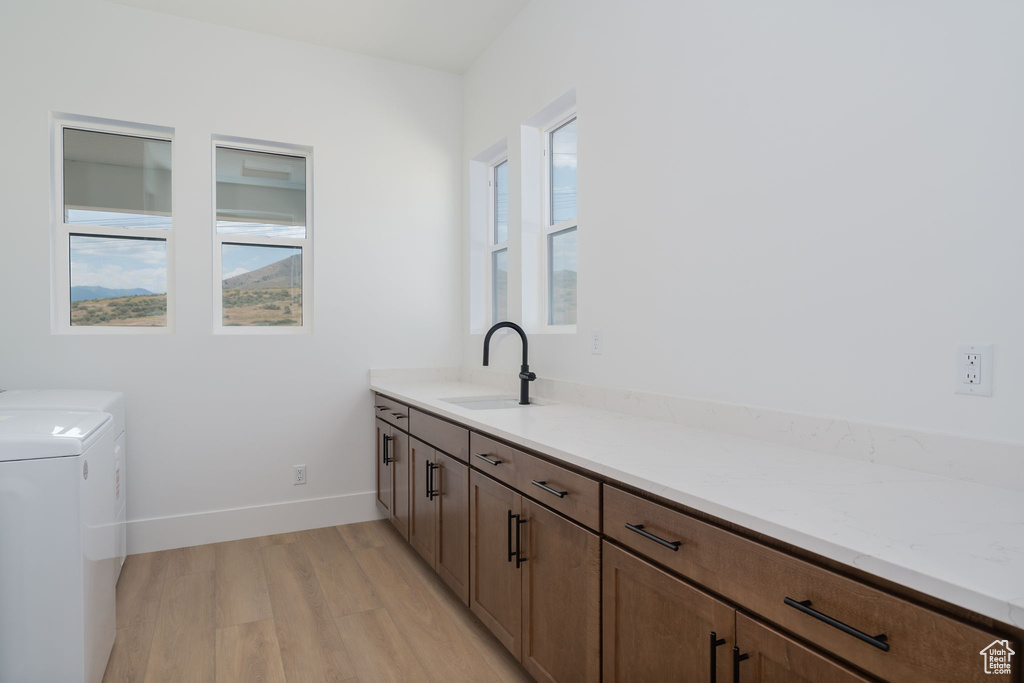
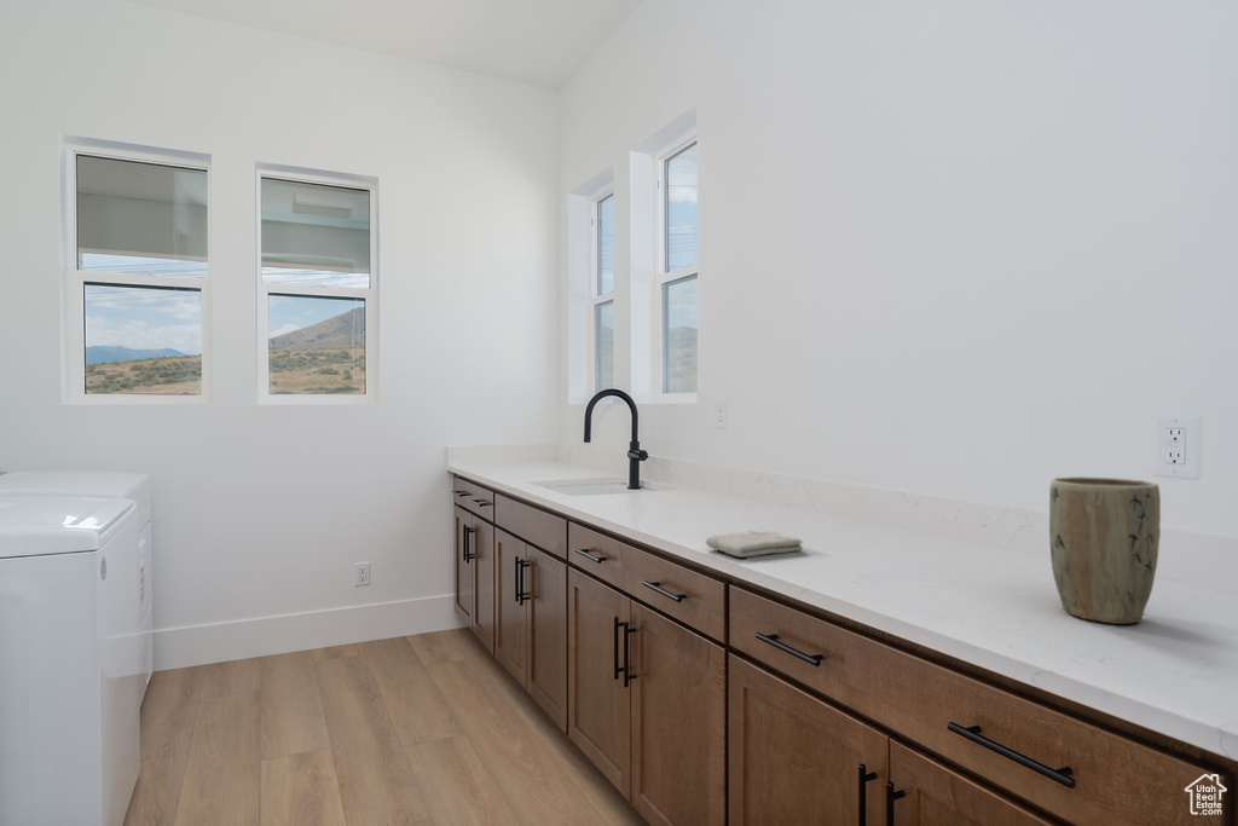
+ washcloth [705,530,804,559]
+ plant pot [1048,475,1162,625]
